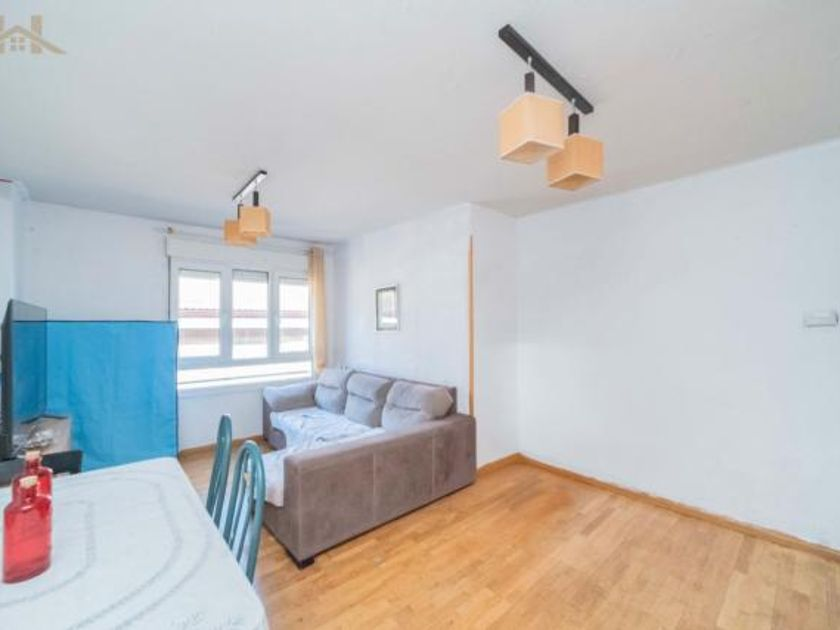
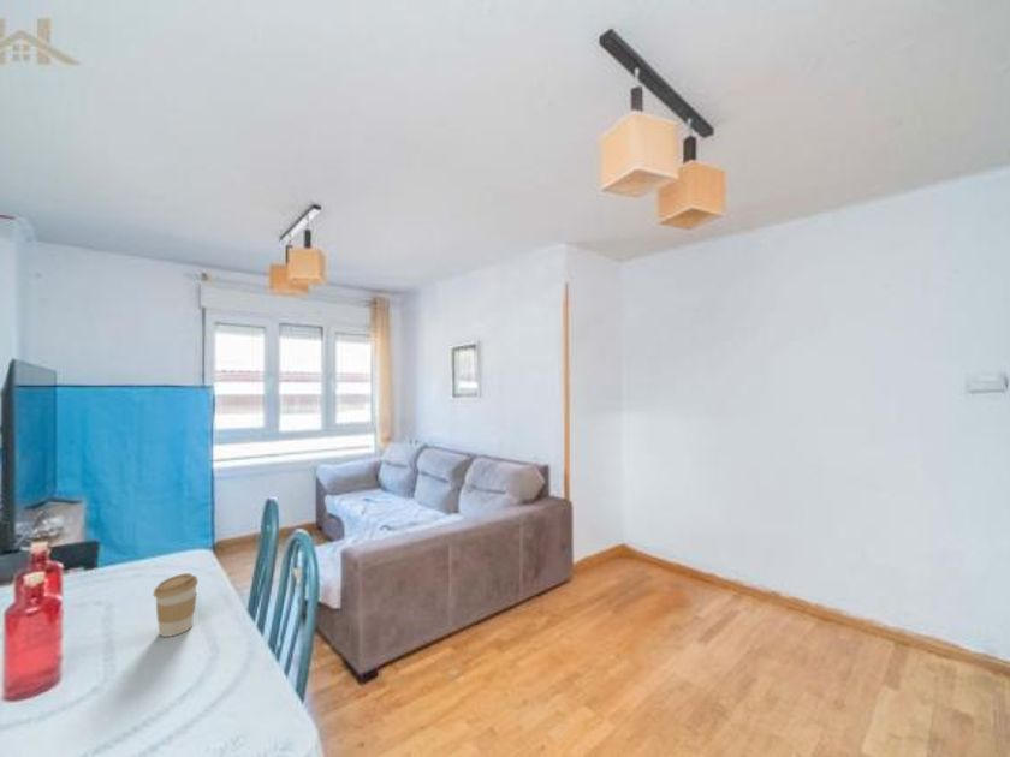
+ coffee cup [153,572,200,638]
